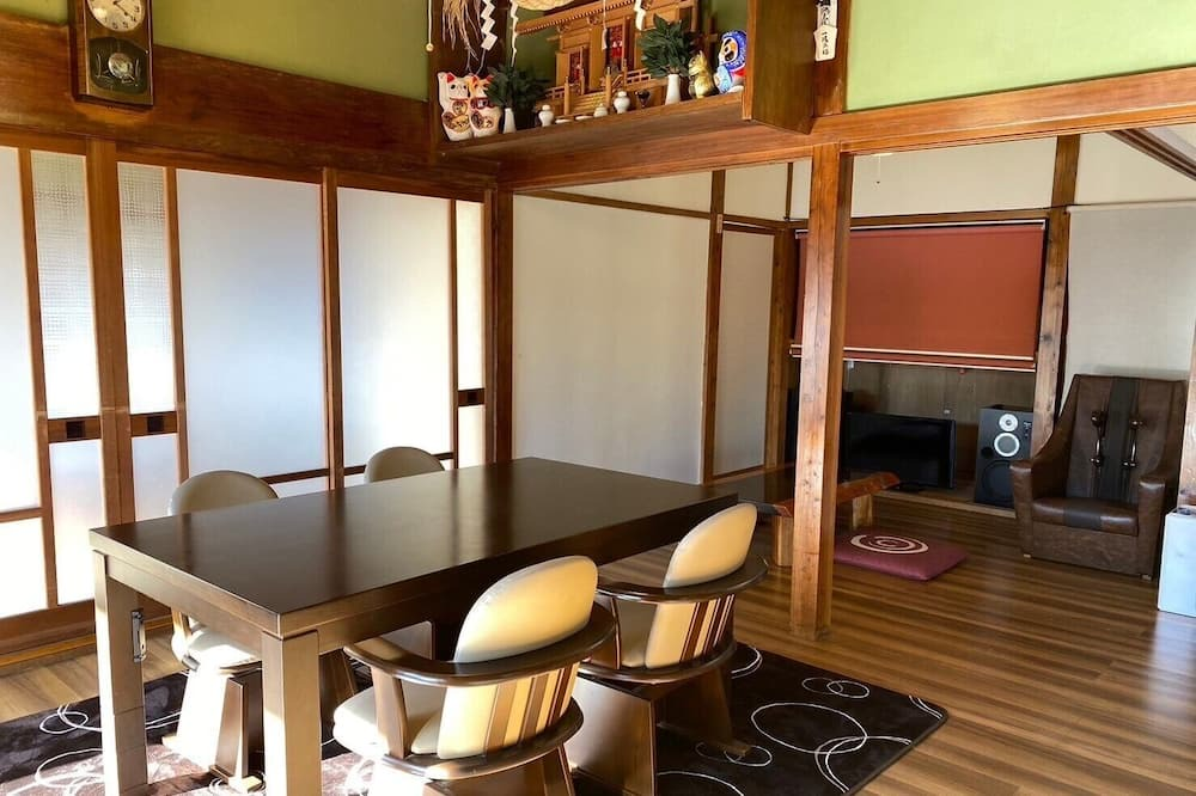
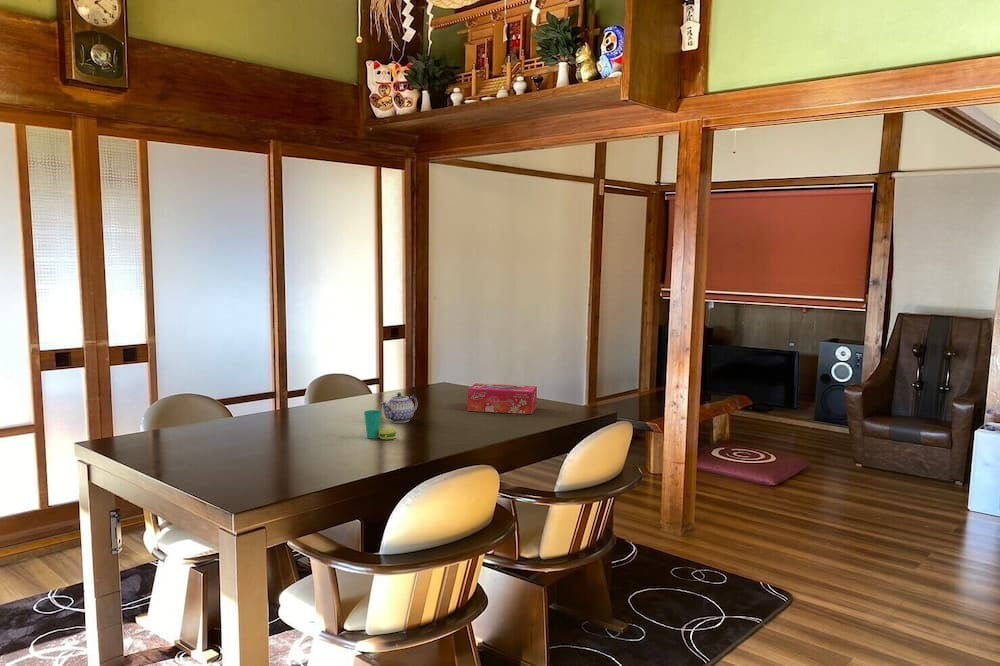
+ tissue box [467,382,538,415]
+ cup [363,409,398,440]
+ teapot [379,392,419,424]
